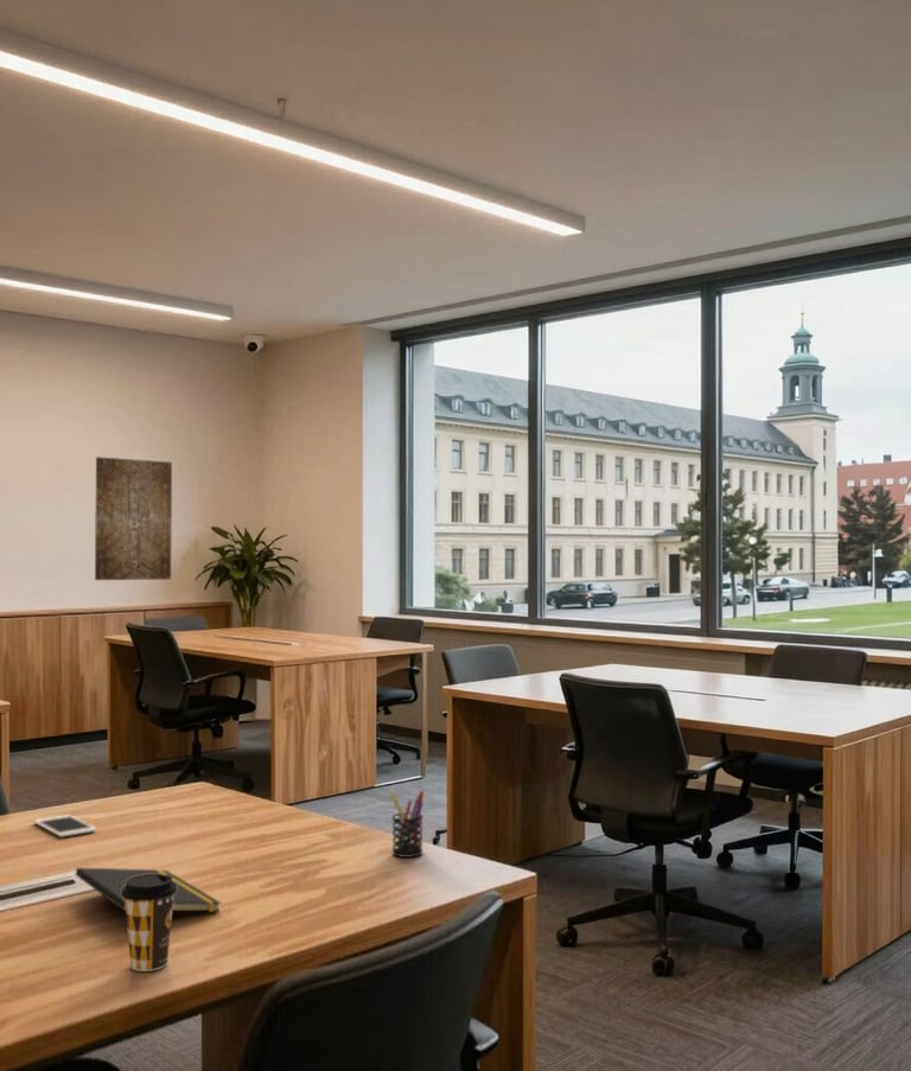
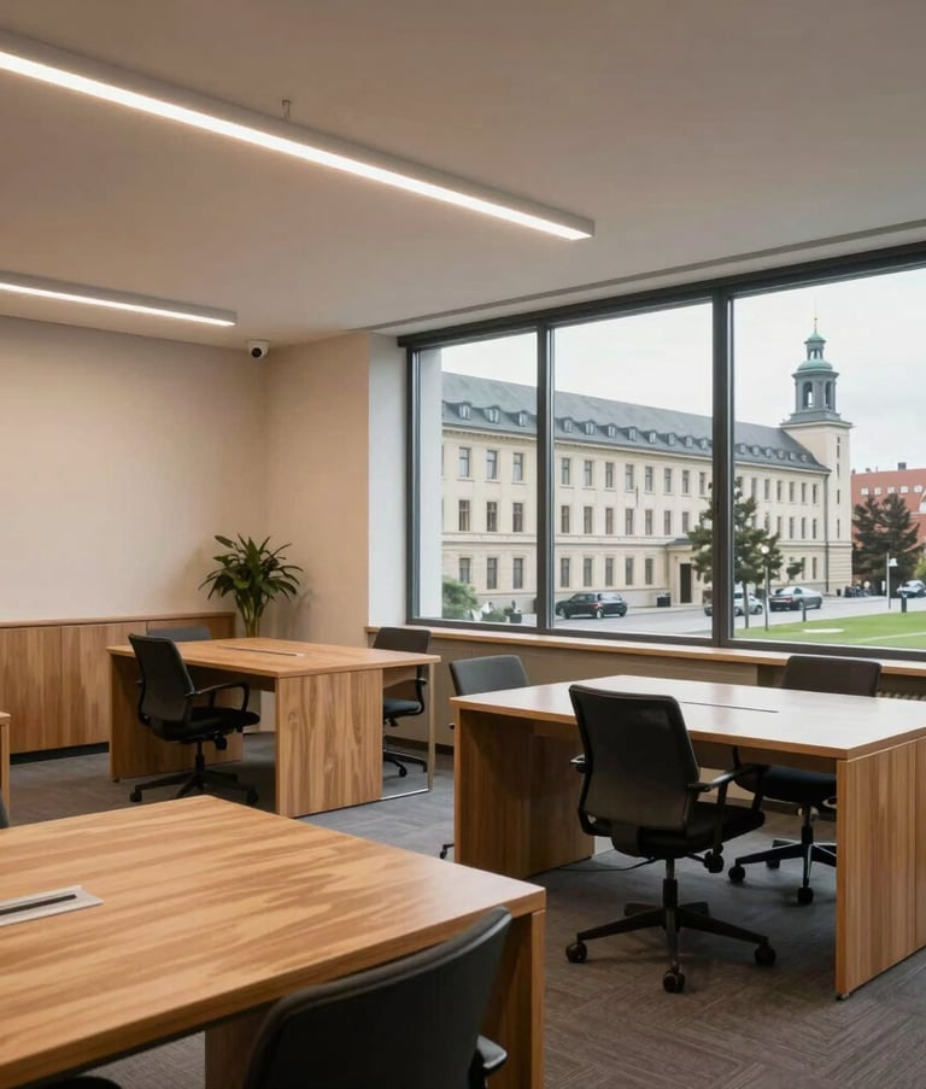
- wall art [94,455,173,581]
- pen holder [389,789,425,859]
- coffee cup [121,874,177,973]
- notepad [75,867,222,933]
- cell phone [33,814,97,839]
